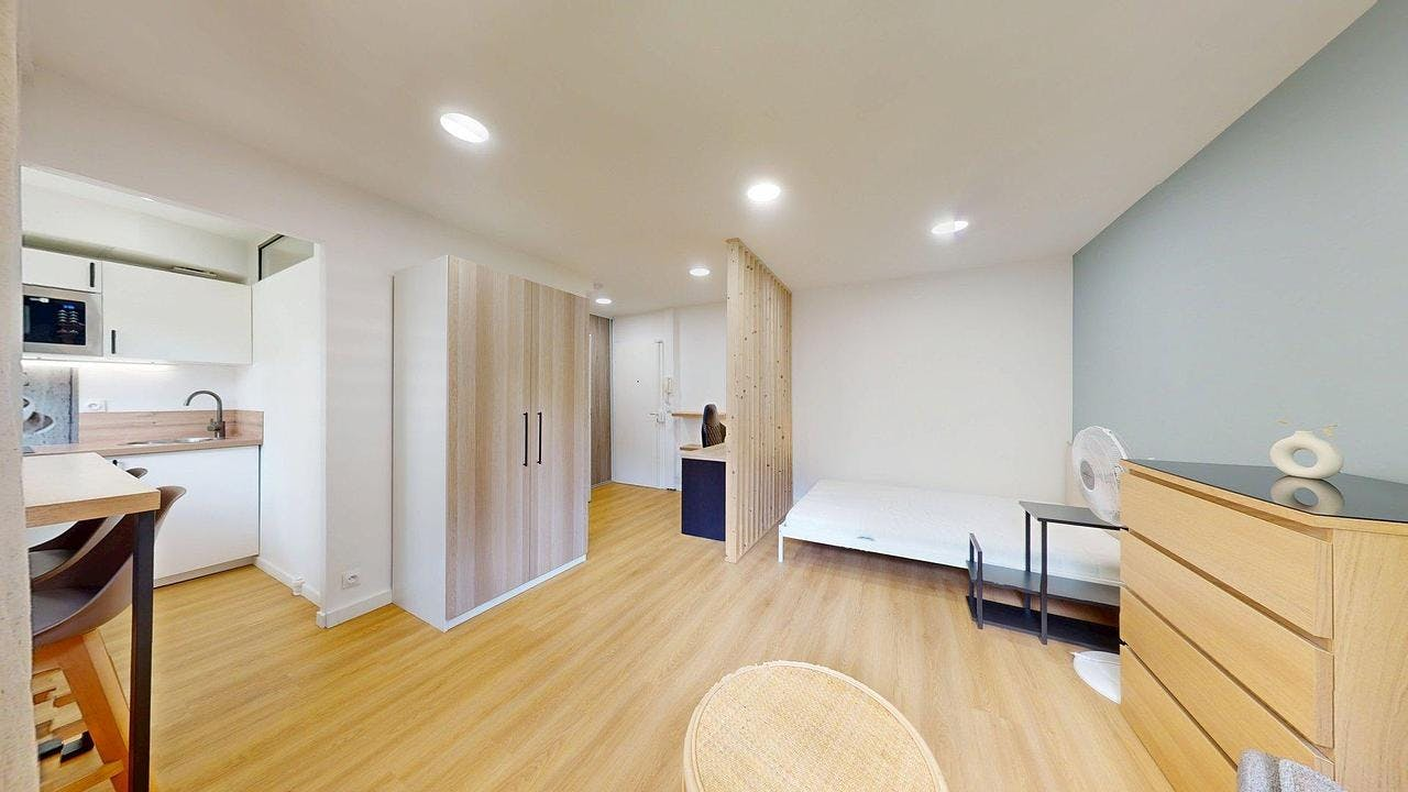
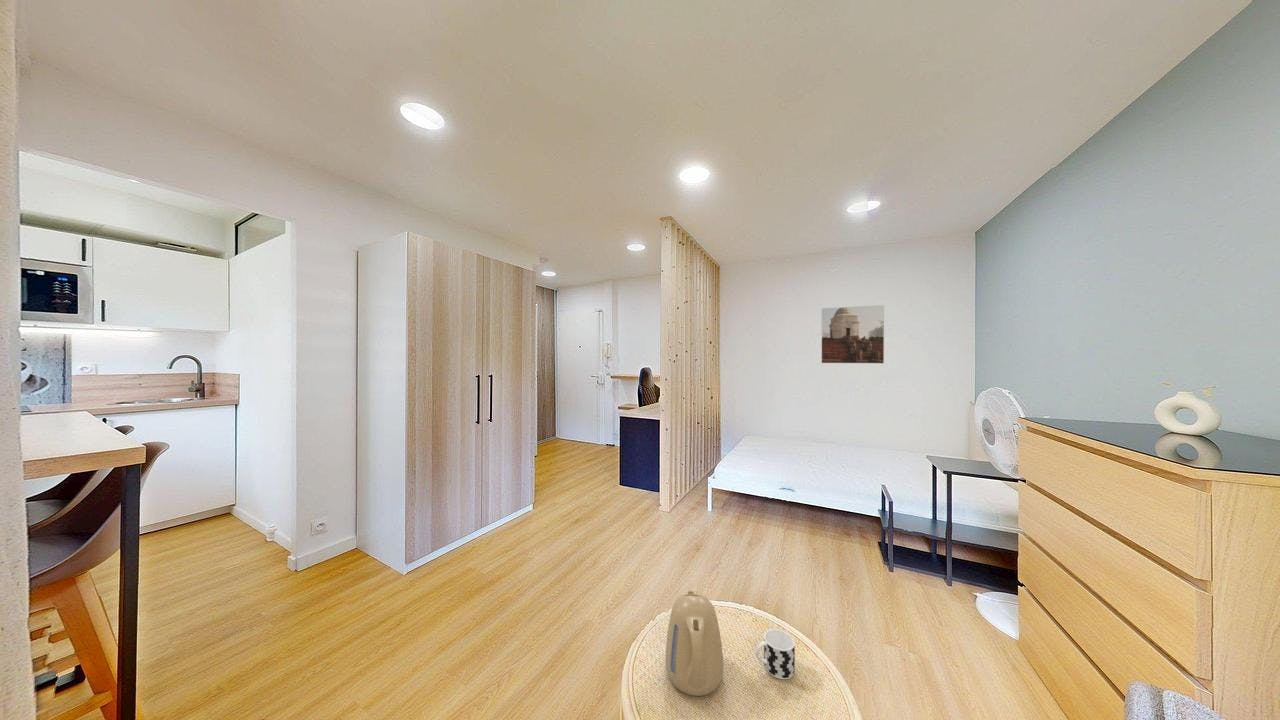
+ cup [755,628,796,680]
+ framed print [820,304,885,365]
+ kettle [665,590,725,697]
